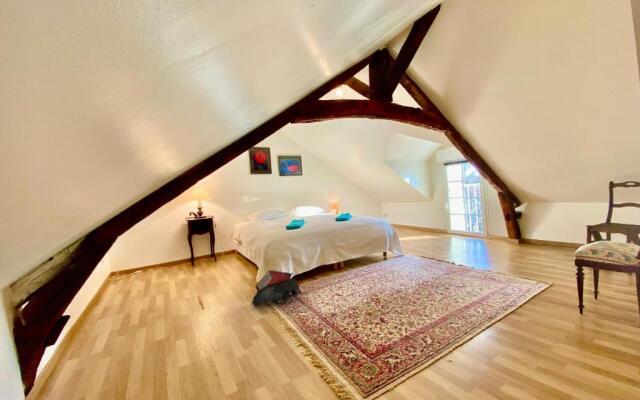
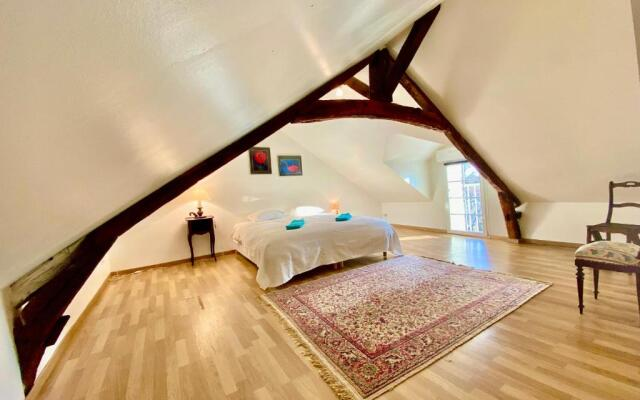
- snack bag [251,269,302,306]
